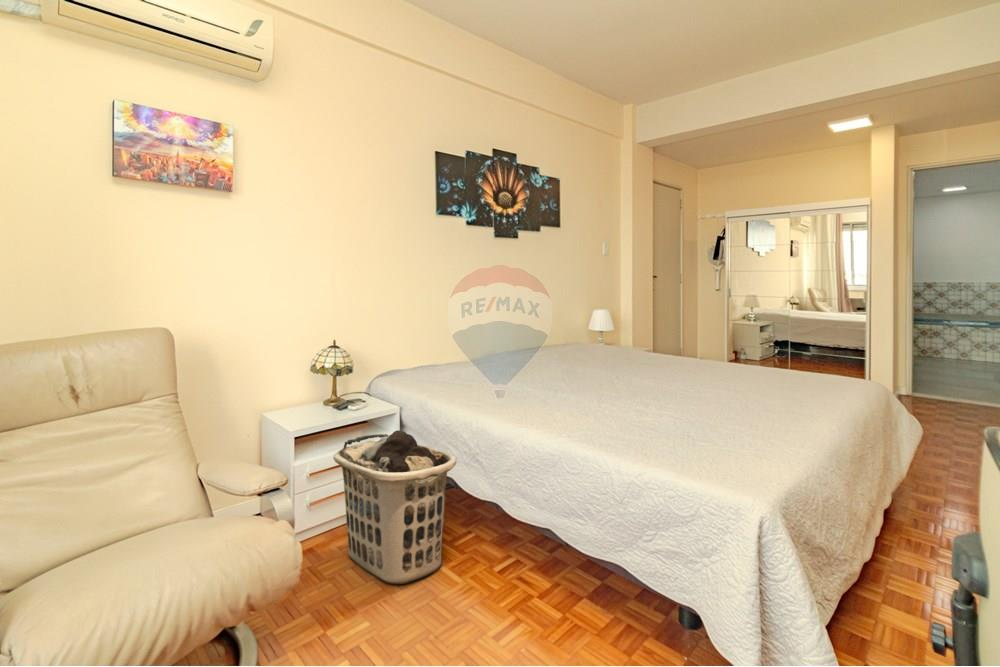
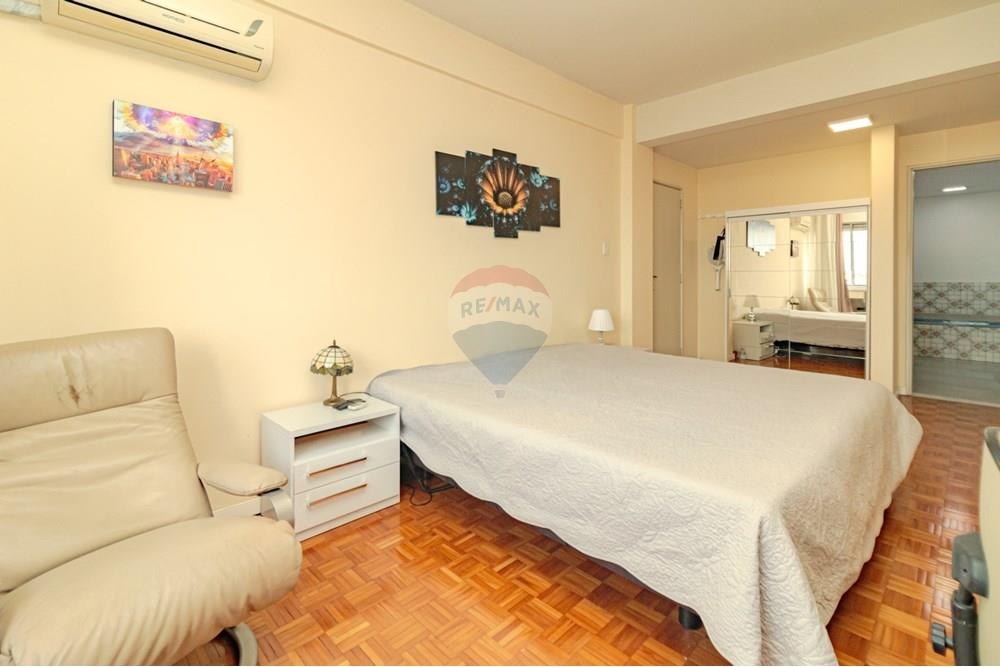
- clothes hamper [332,430,457,585]
